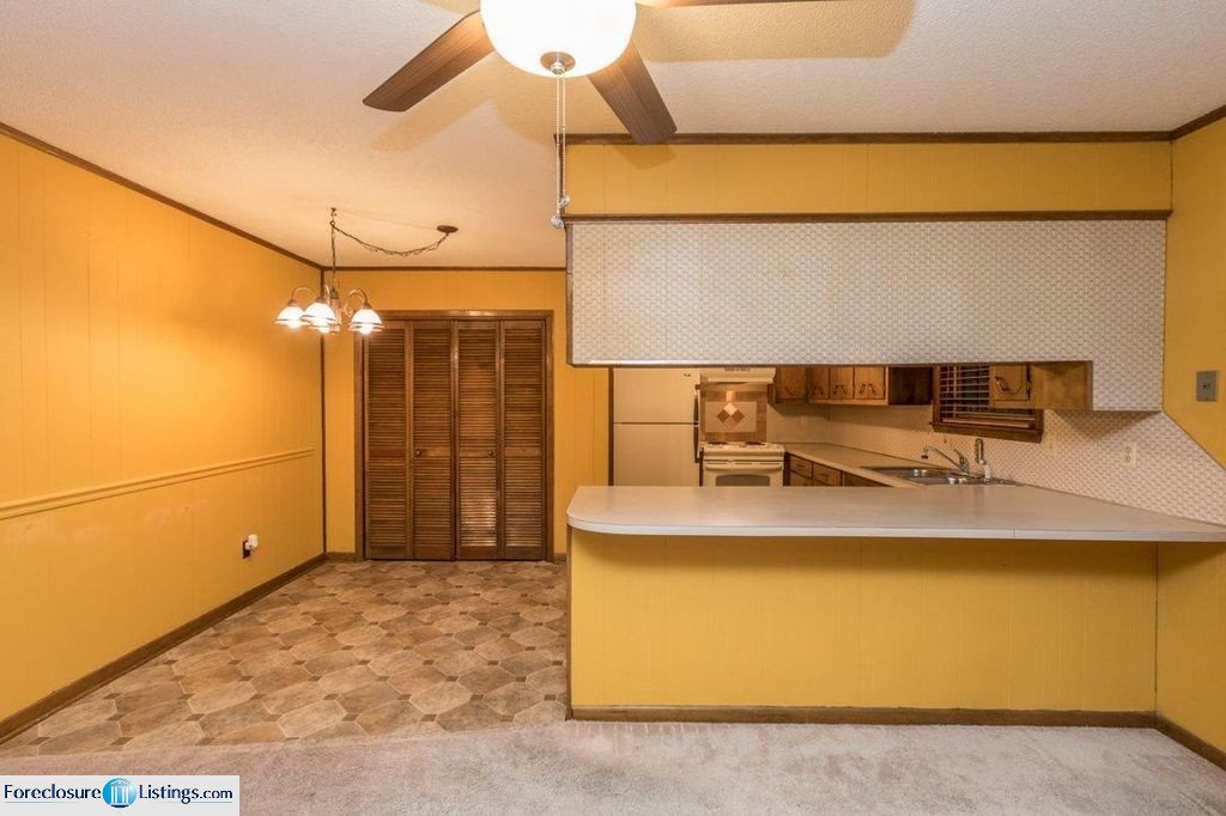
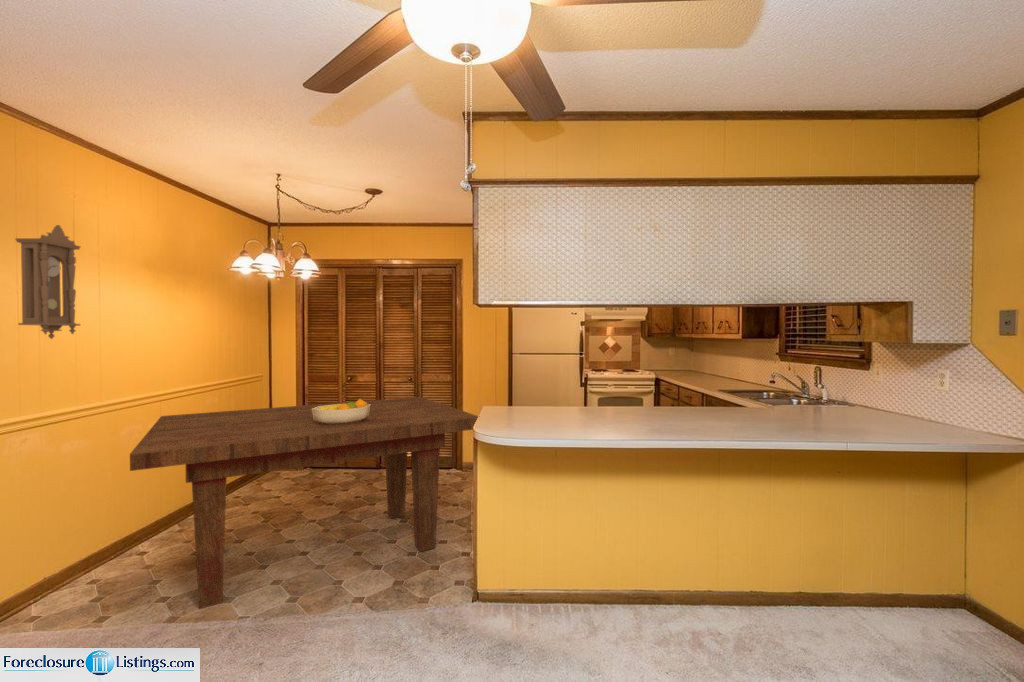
+ pendulum clock [14,224,82,340]
+ dining table [129,396,479,610]
+ fruit bowl [312,398,371,425]
